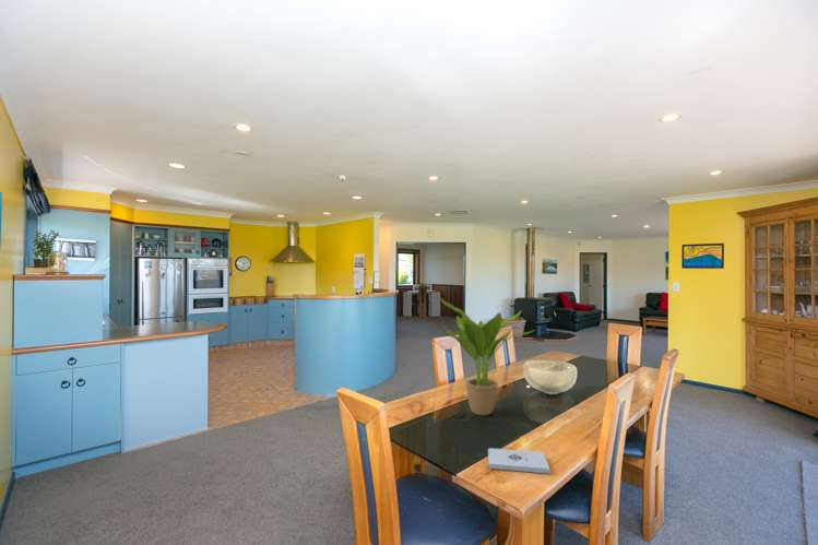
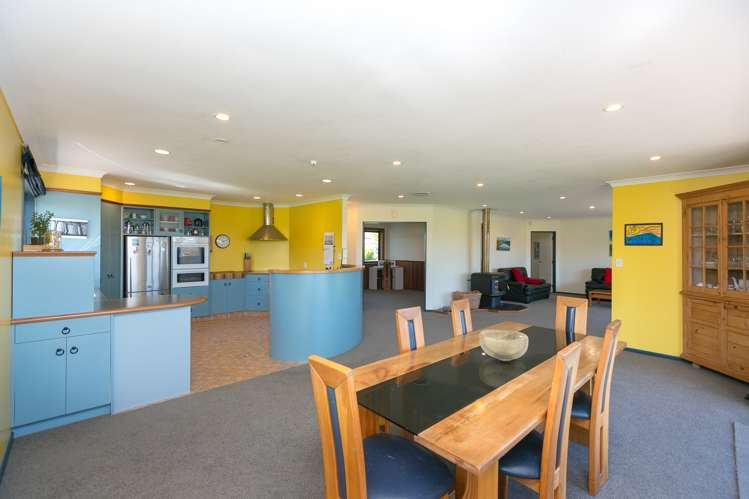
- notepad [487,447,550,475]
- potted plant [437,295,537,416]
